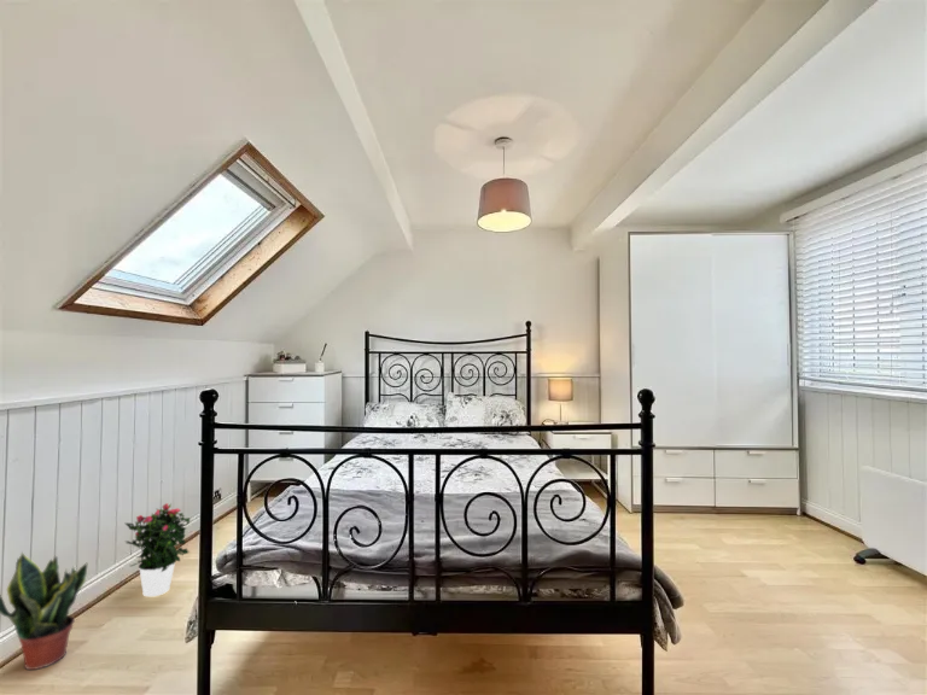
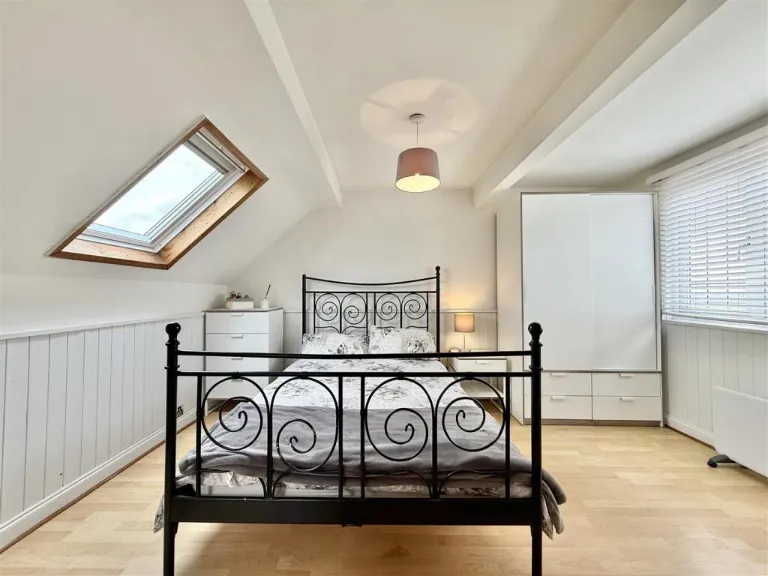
- potted flower [124,502,192,597]
- potted plant [0,550,88,671]
